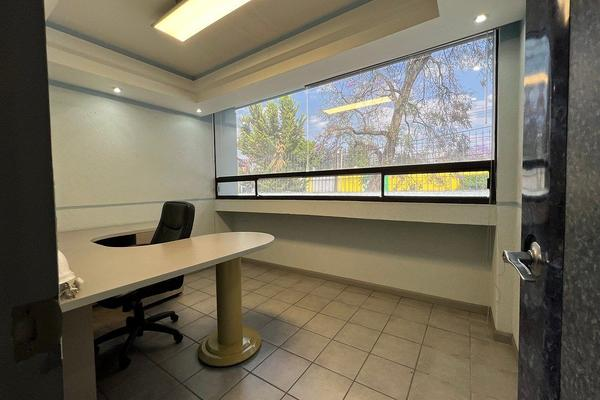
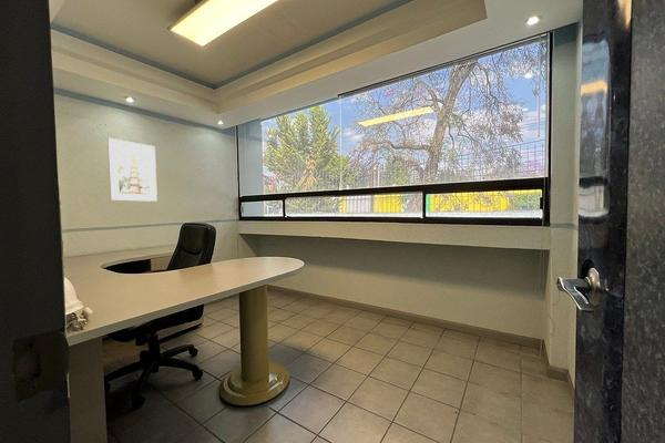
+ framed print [106,137,158,203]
